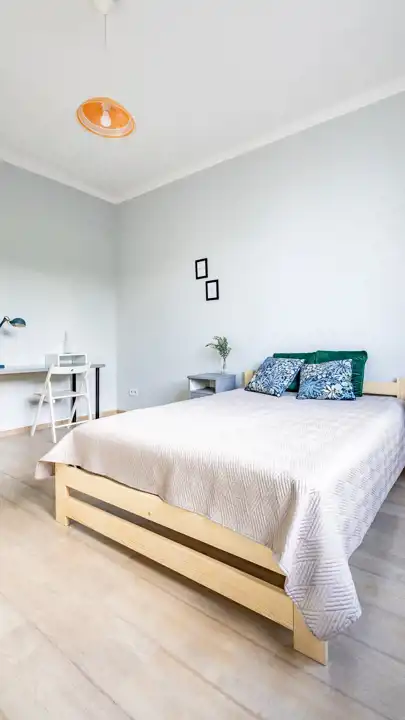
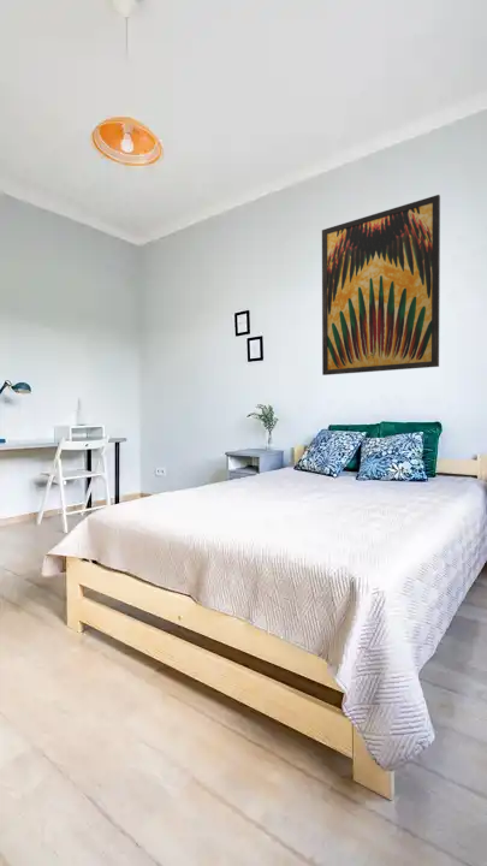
+ wall art [321,194,441,376]
